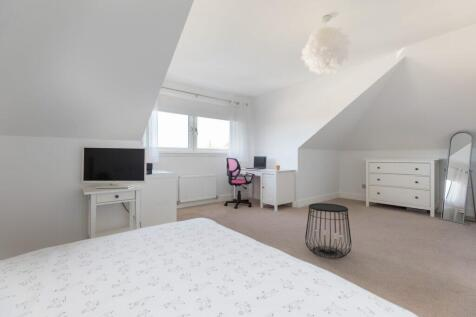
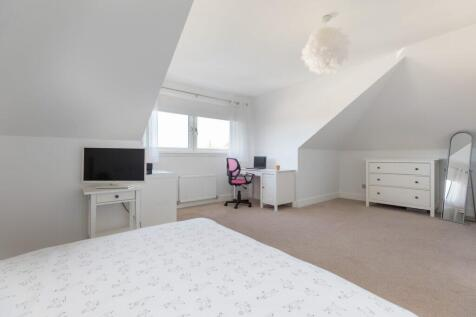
- side table [304,202,352,259]
